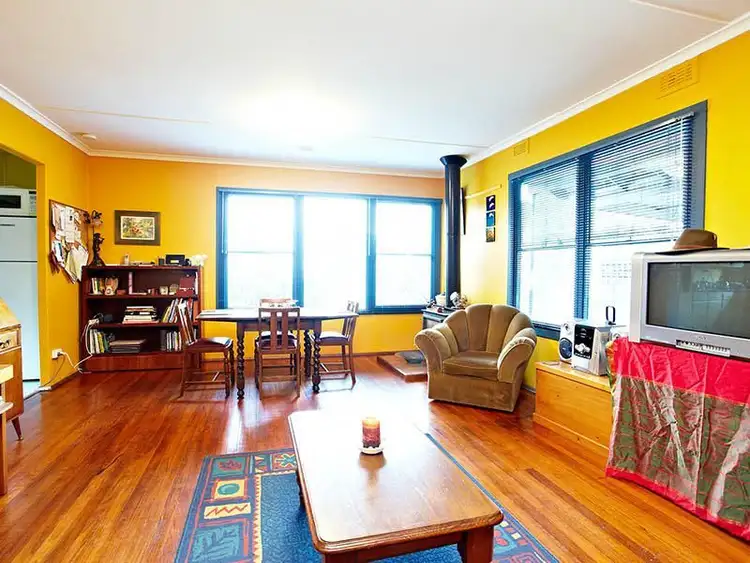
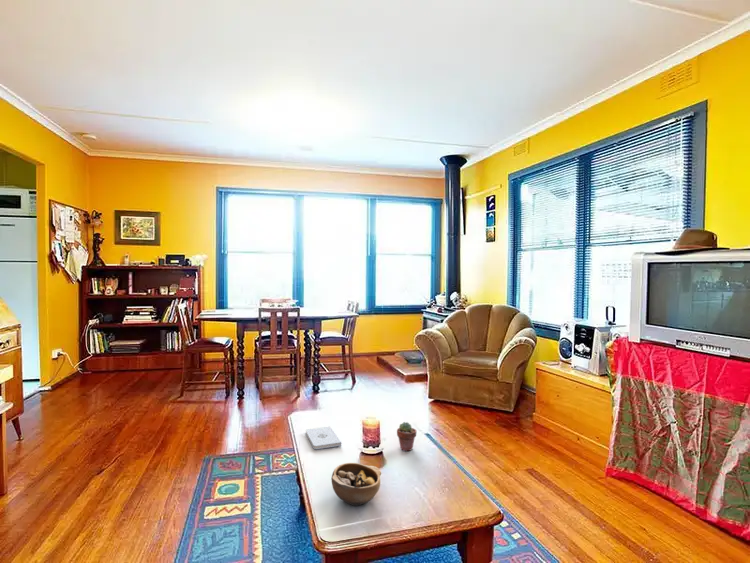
+ bowl [331,462,382,507]
+ notepad [305,425,342,450]
+ potted succulent [396,421,417,452]
